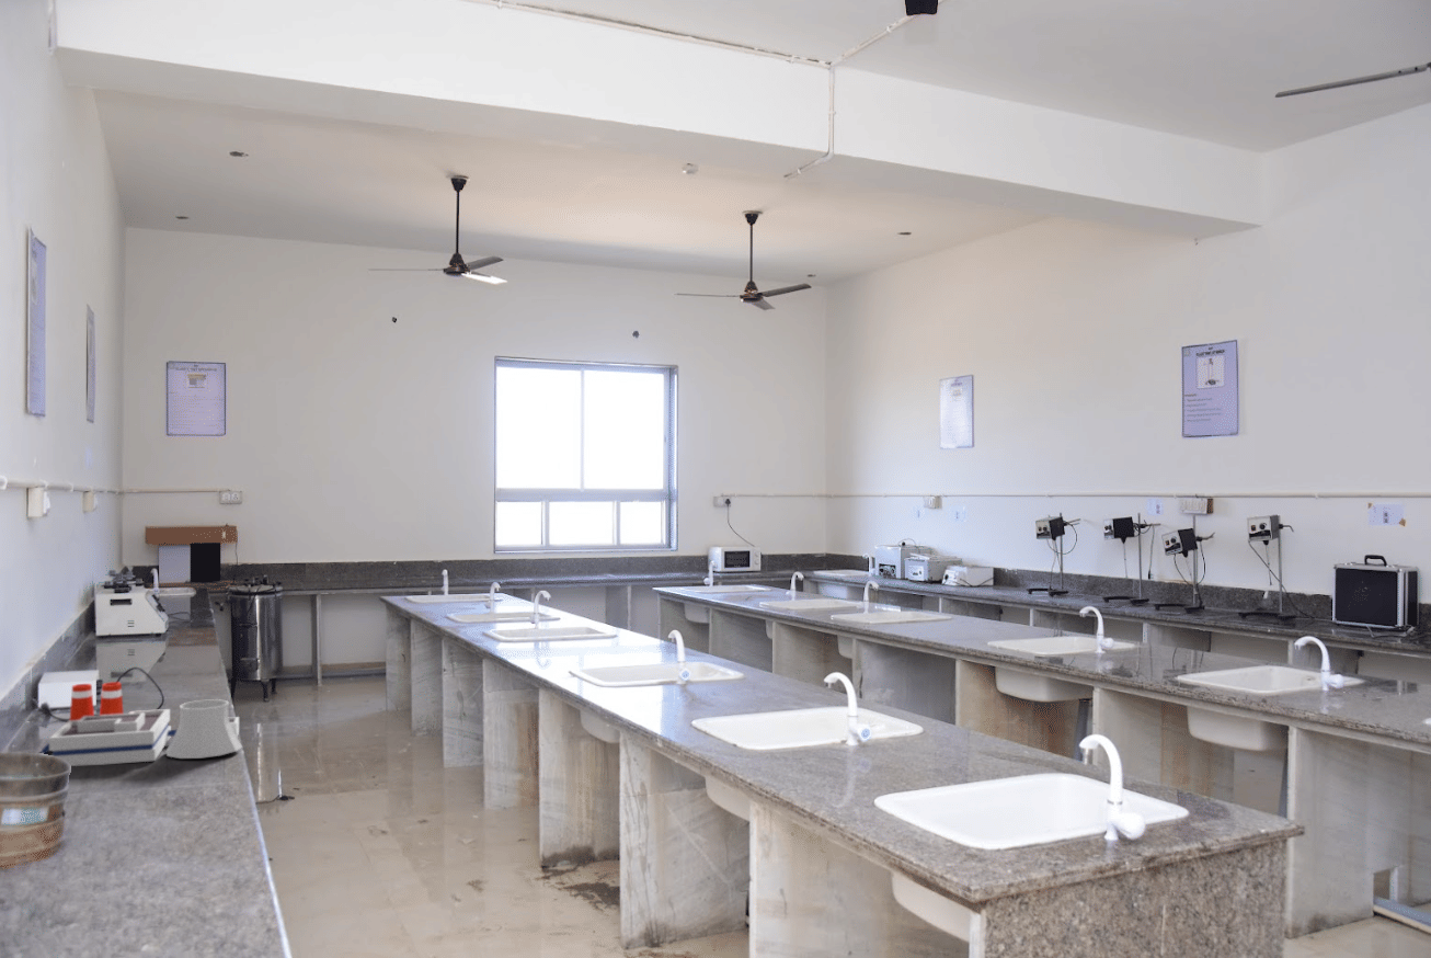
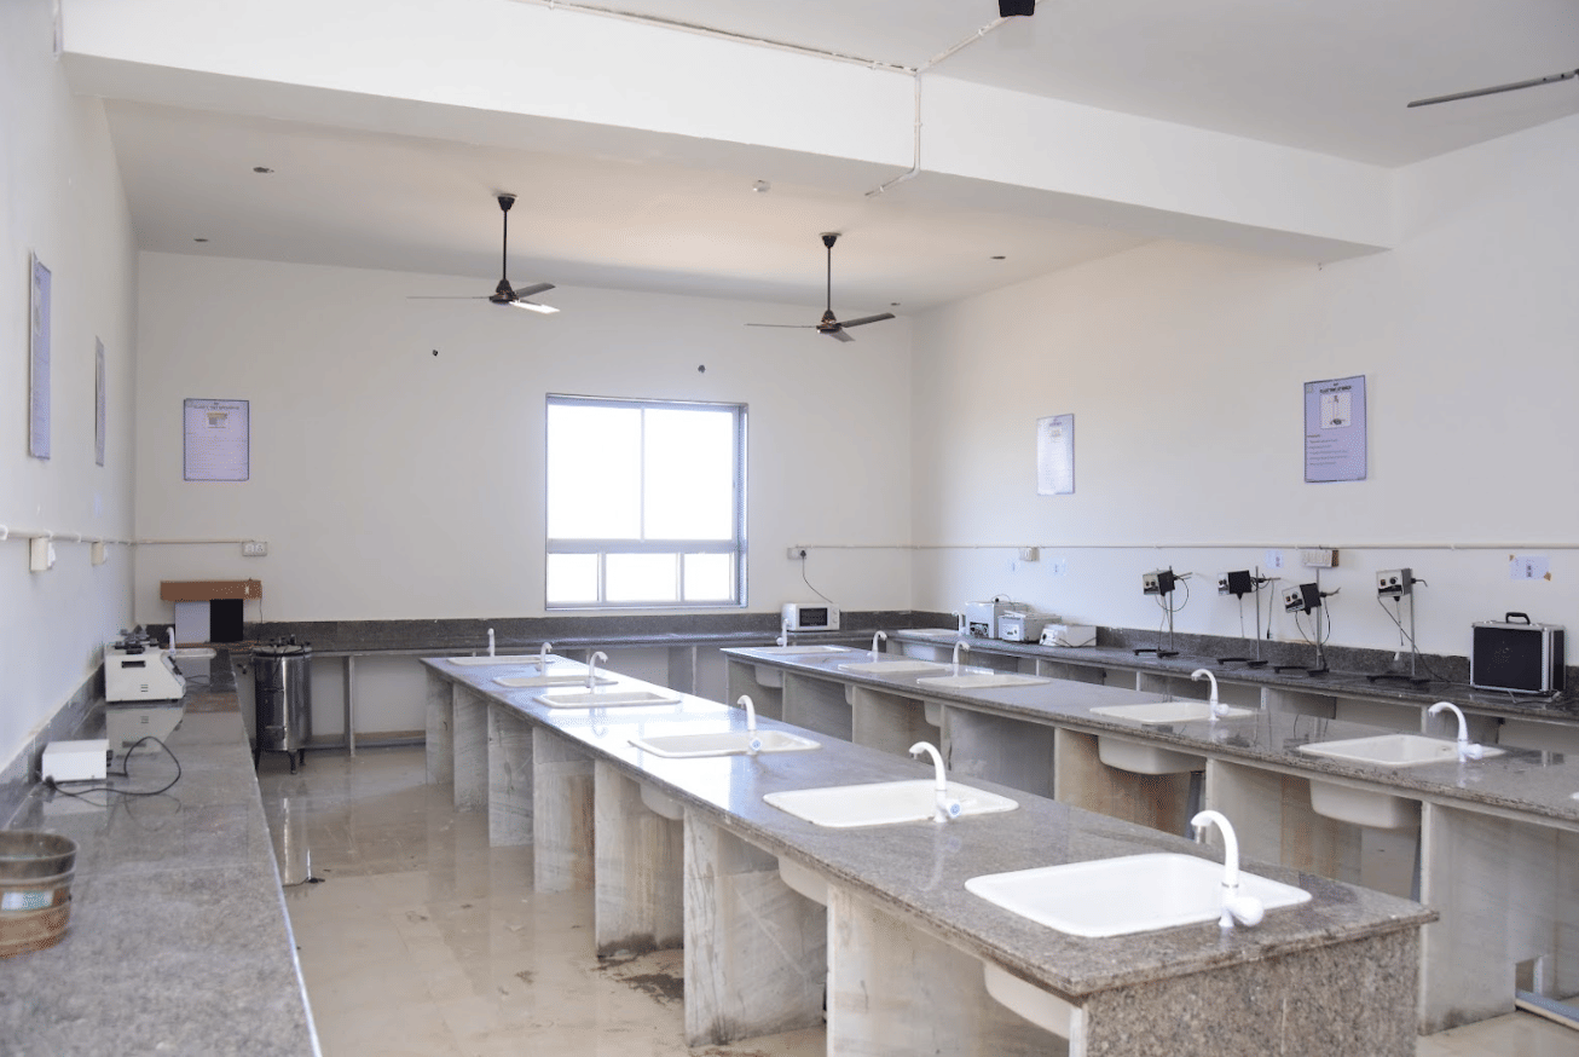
- laboratory equipment [39,681,243,767]
